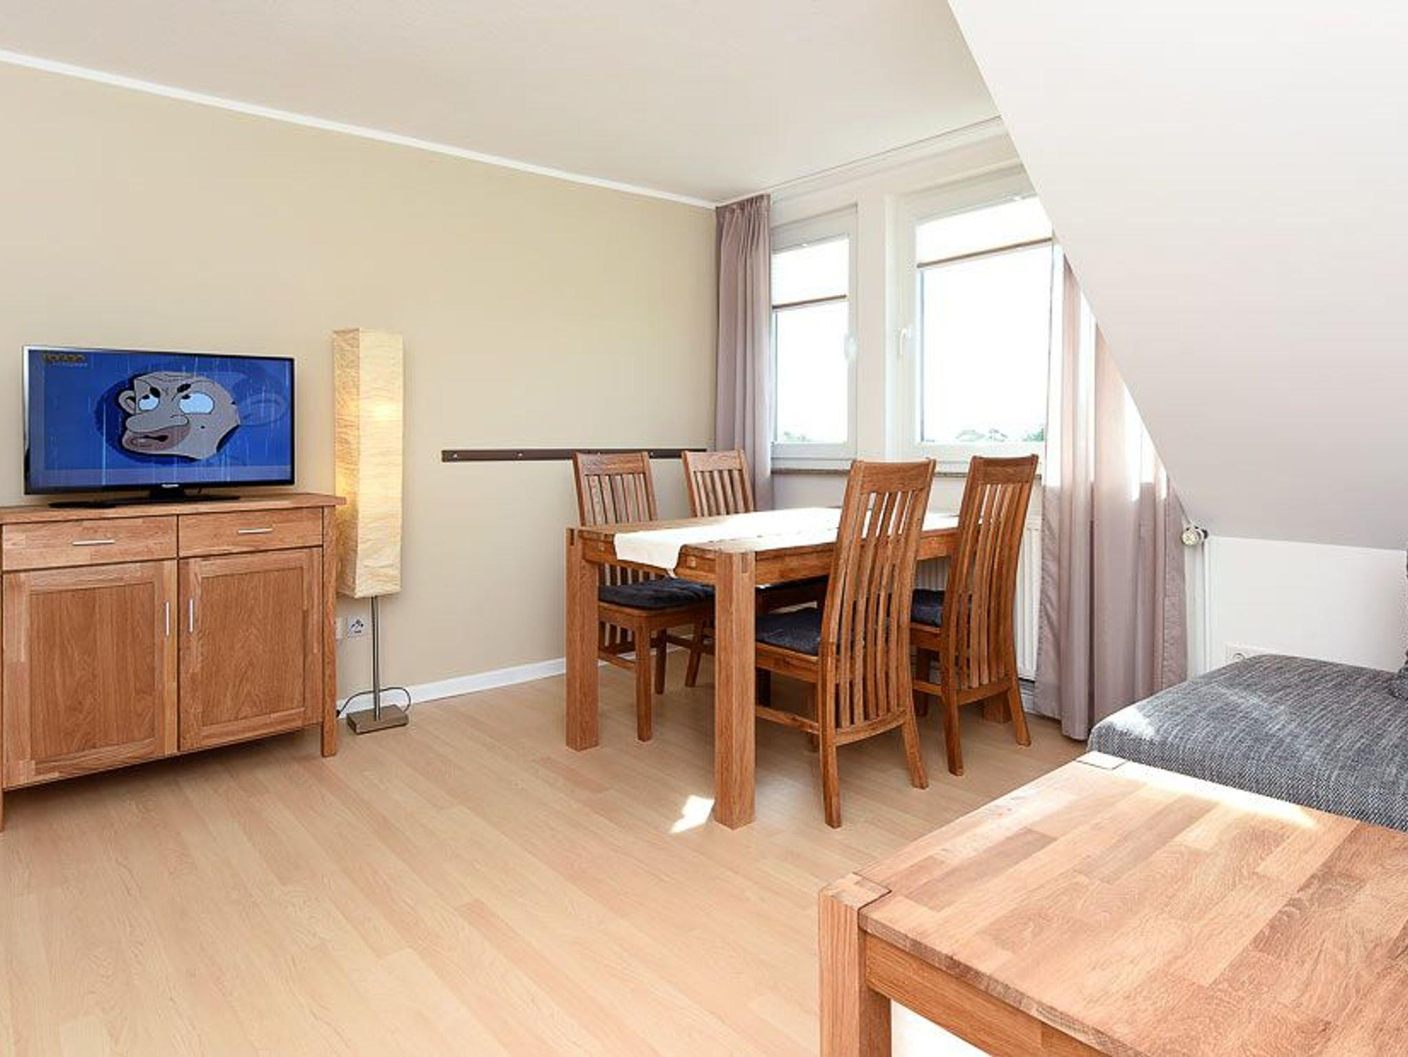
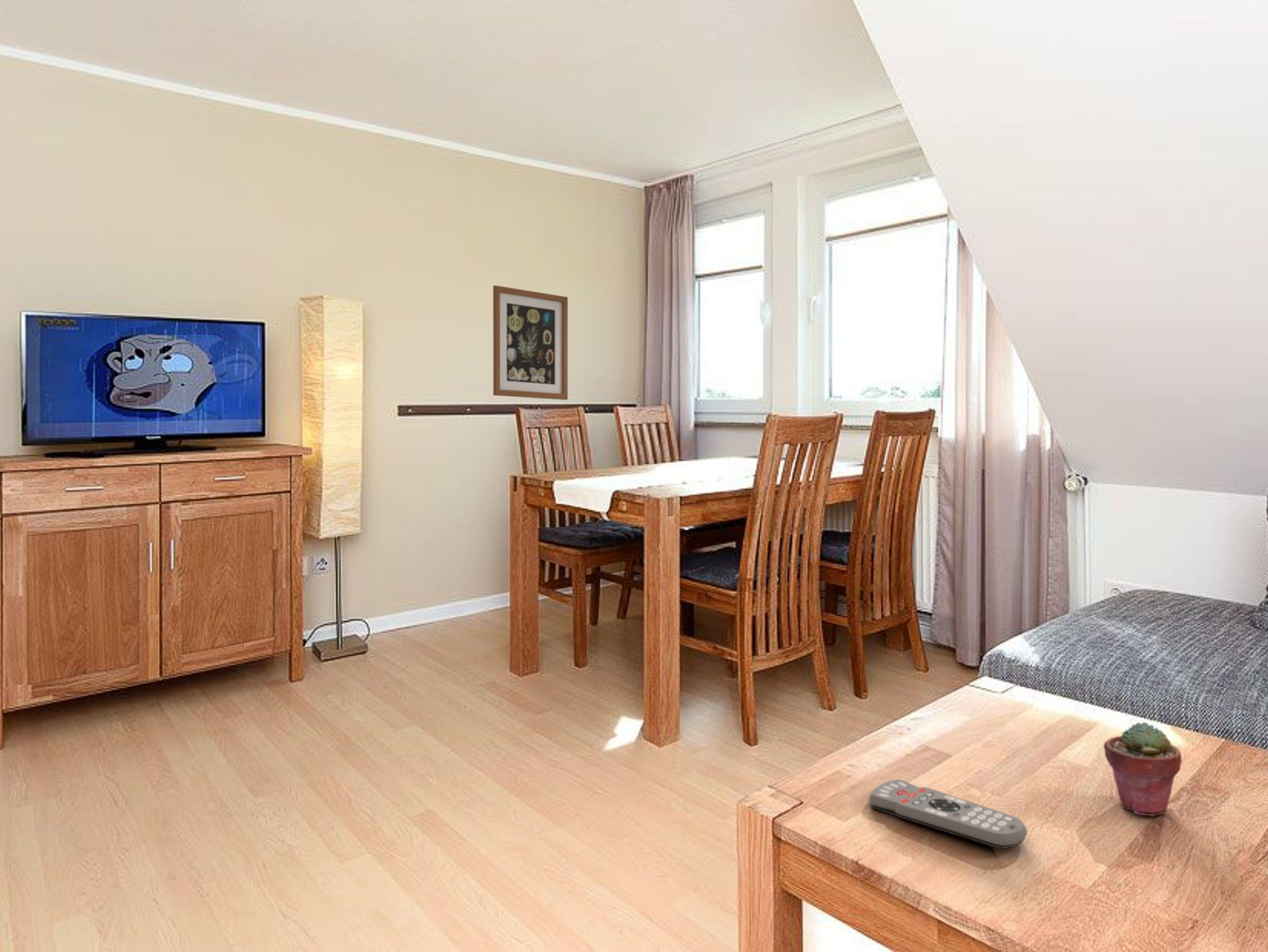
+ potted succulent [1103,721,1183,816]
+ wall art [492,285,568,400]
+ remote control [868,779,1028,849]
